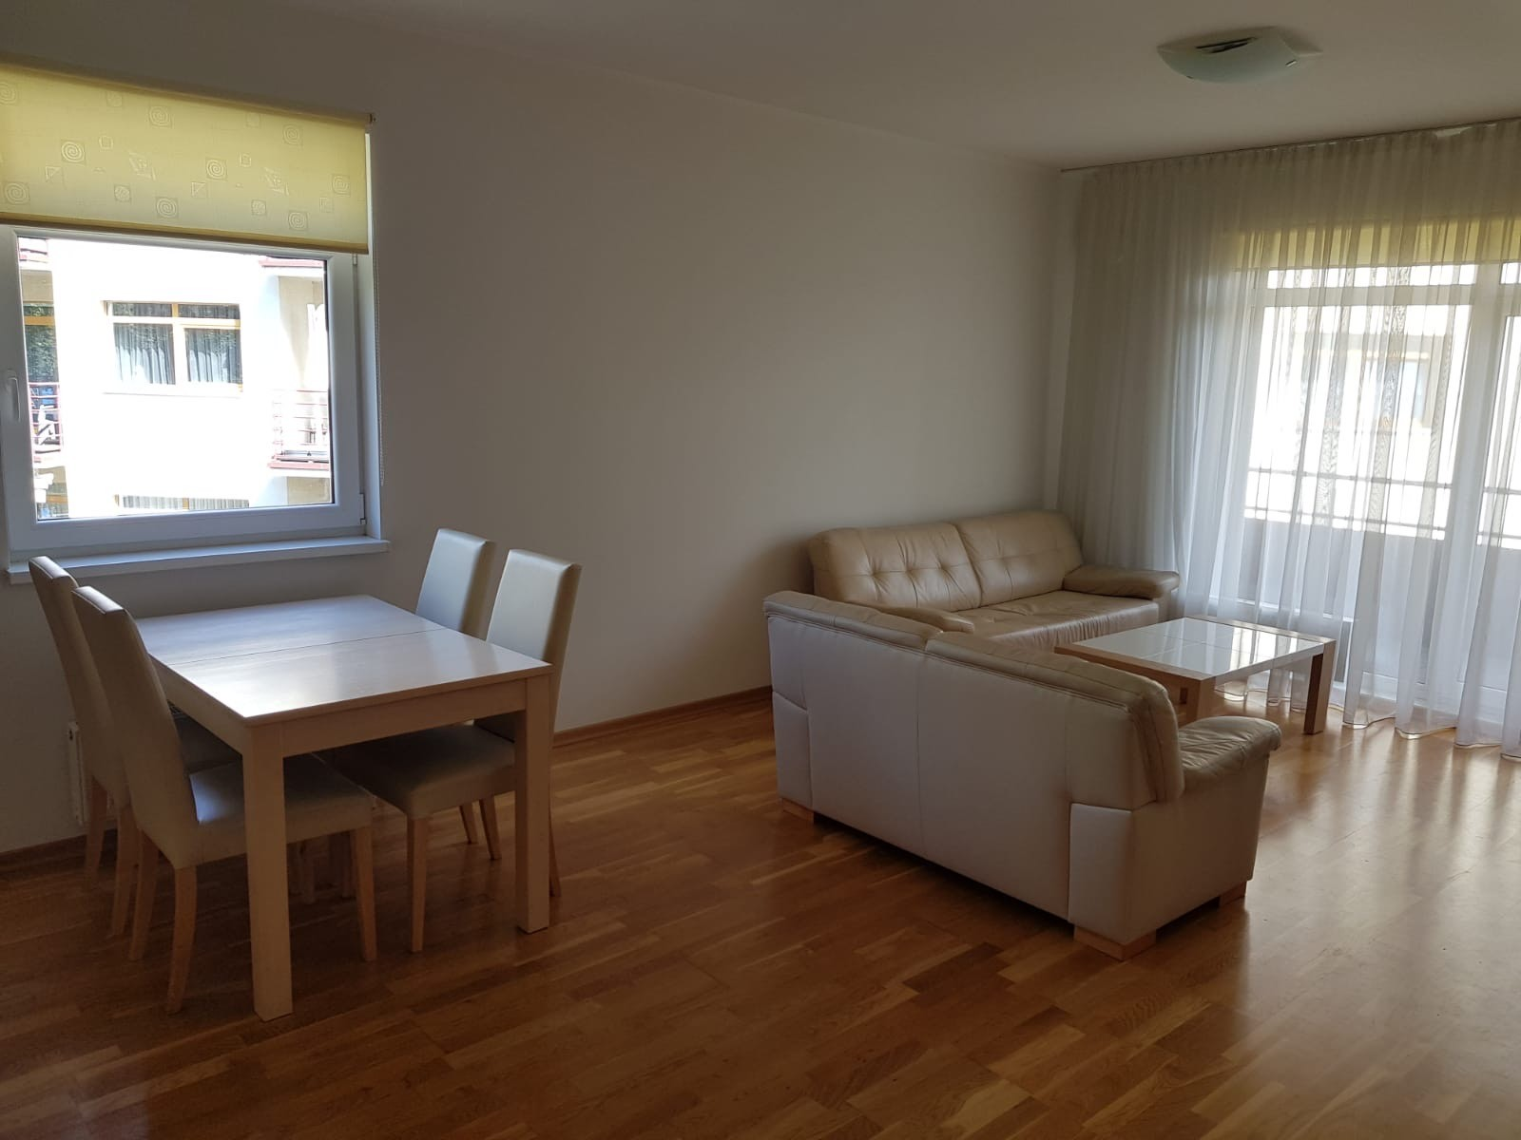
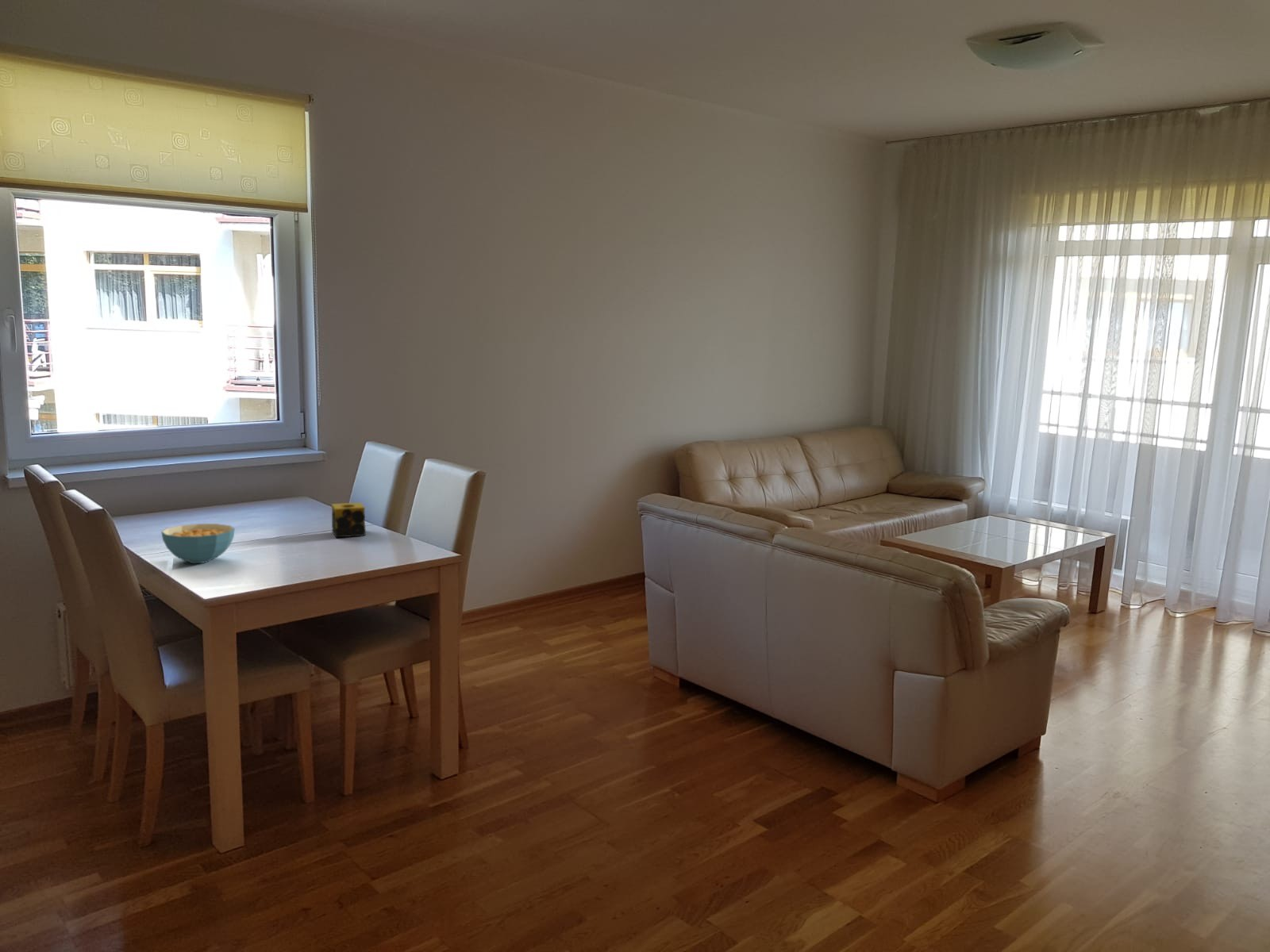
+ cereal bowl [160,523,236,564]
+ candle [331,501,367,538]
